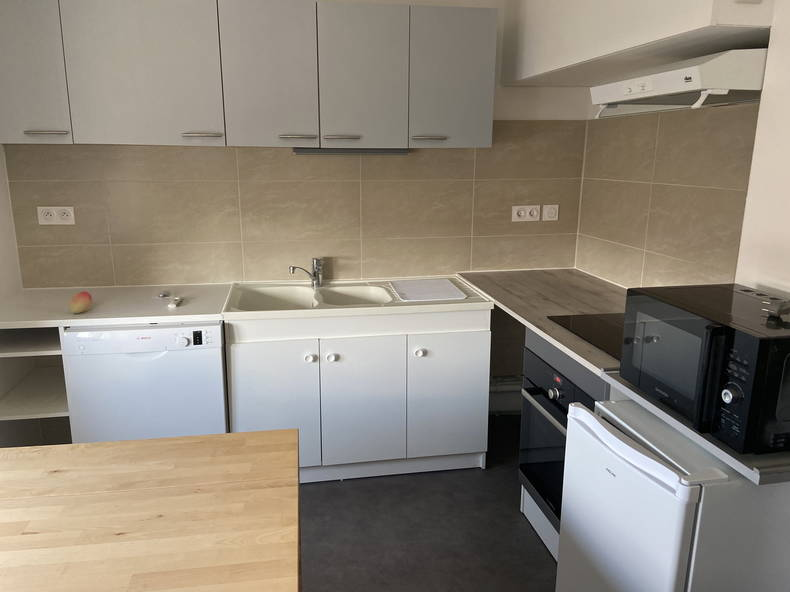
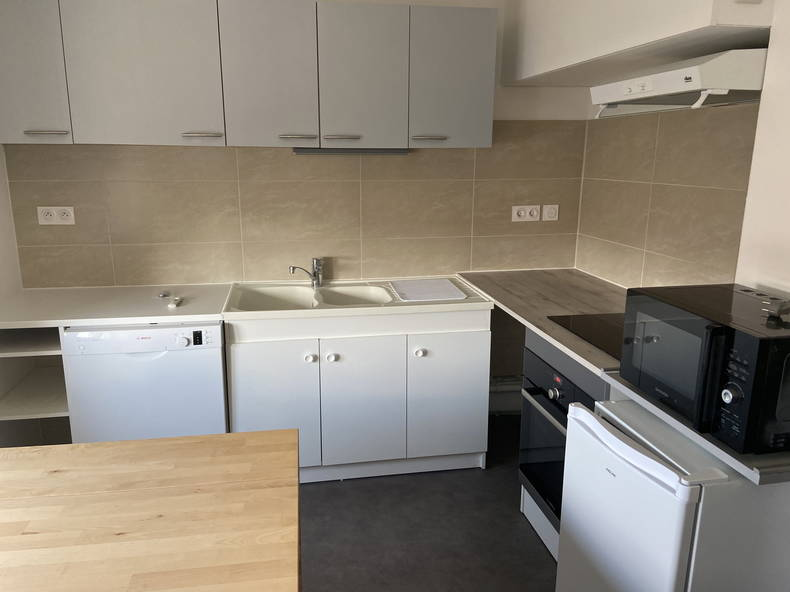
- fruit [68,291,93,314]
